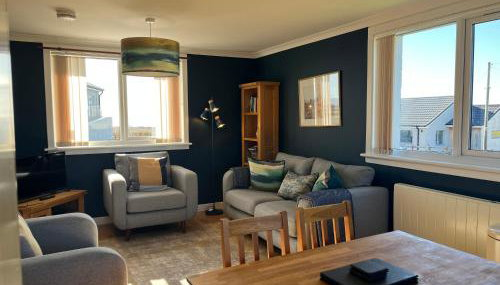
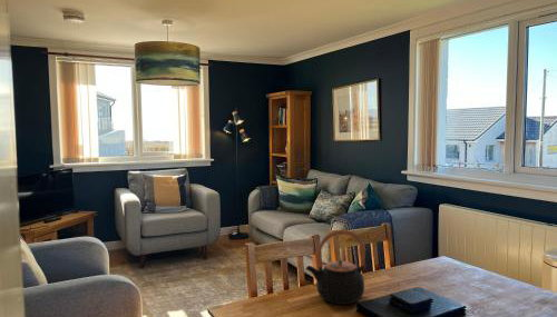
+ teapot [305,229,367,306]
